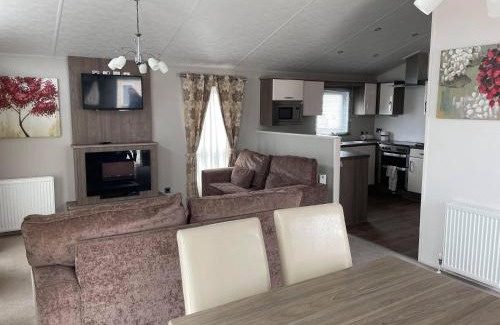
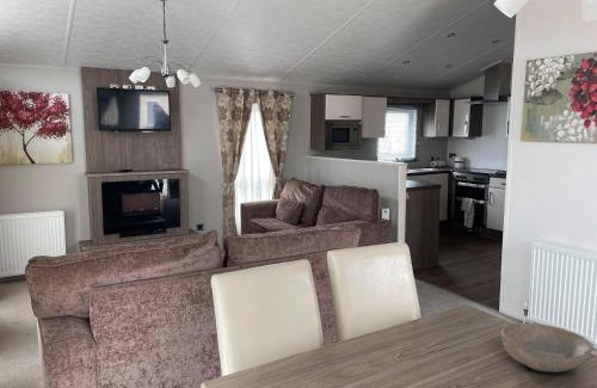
+ bowl [500,322,595,374]
